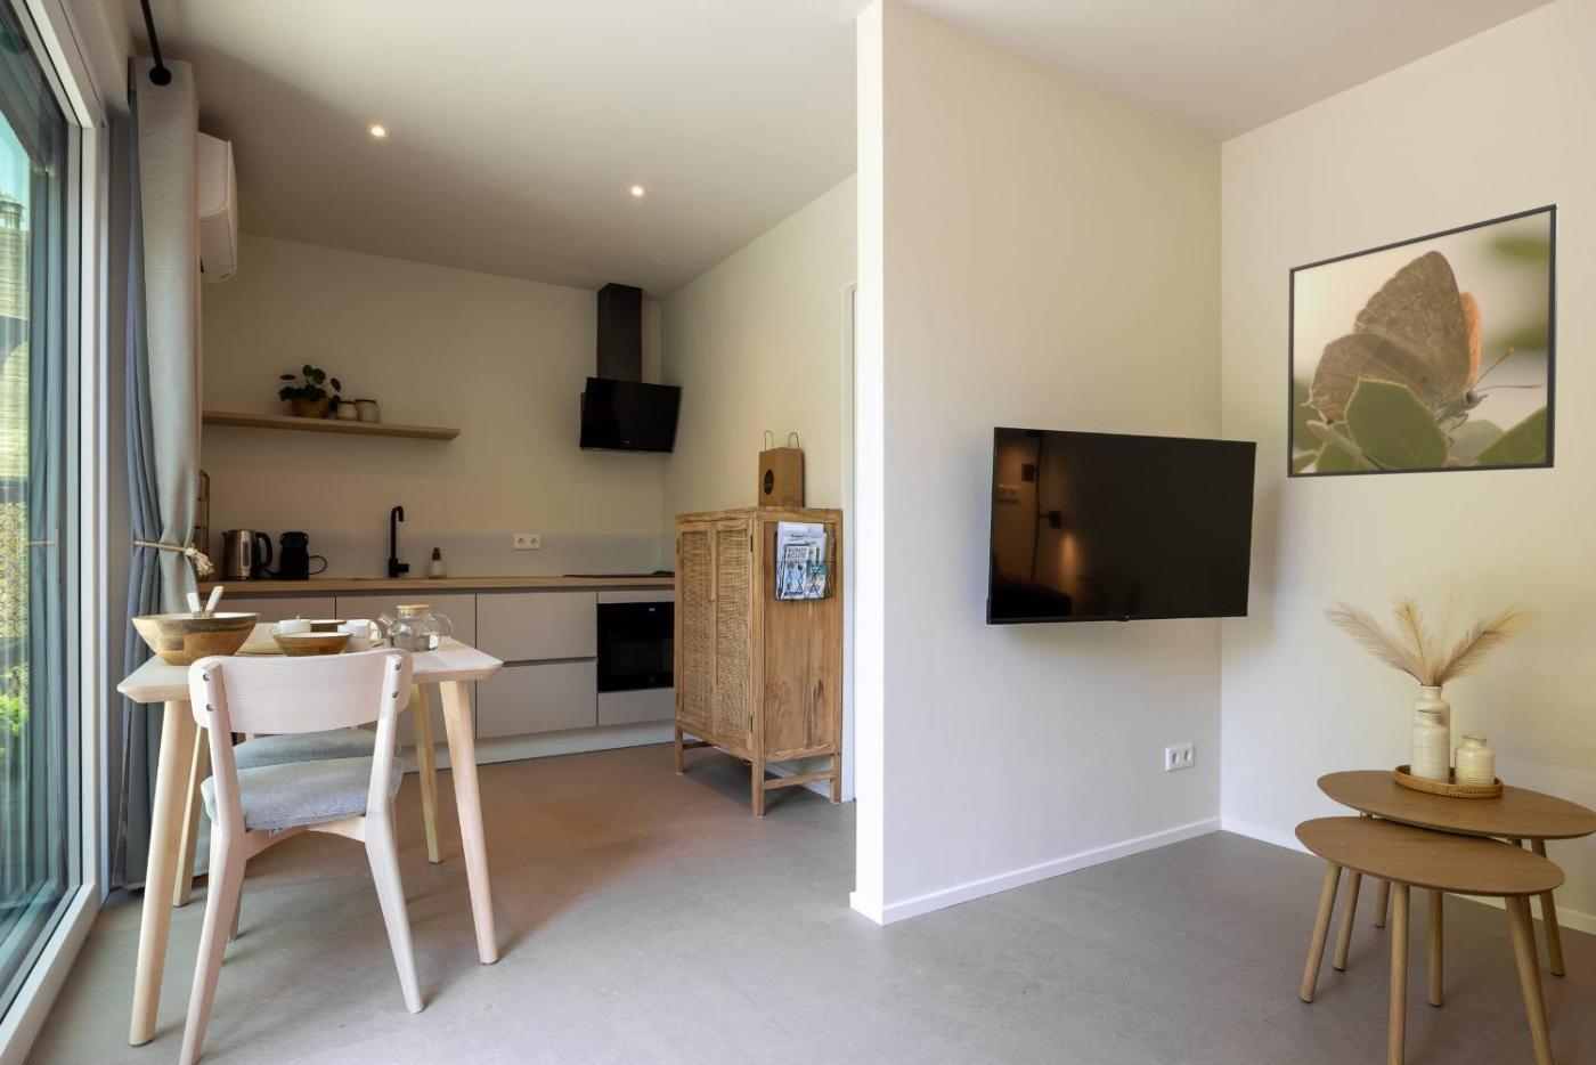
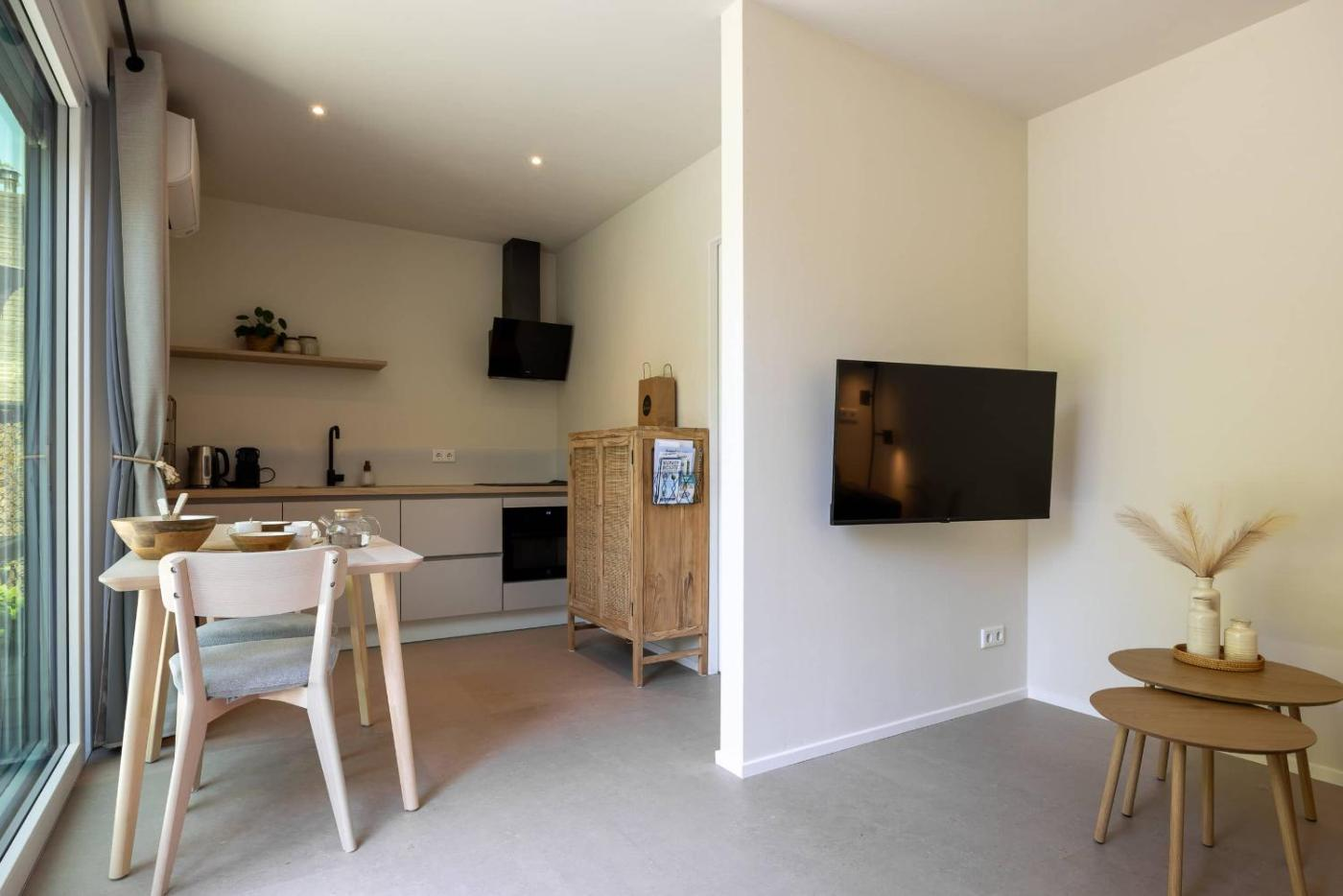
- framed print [1286,203,1559,479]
